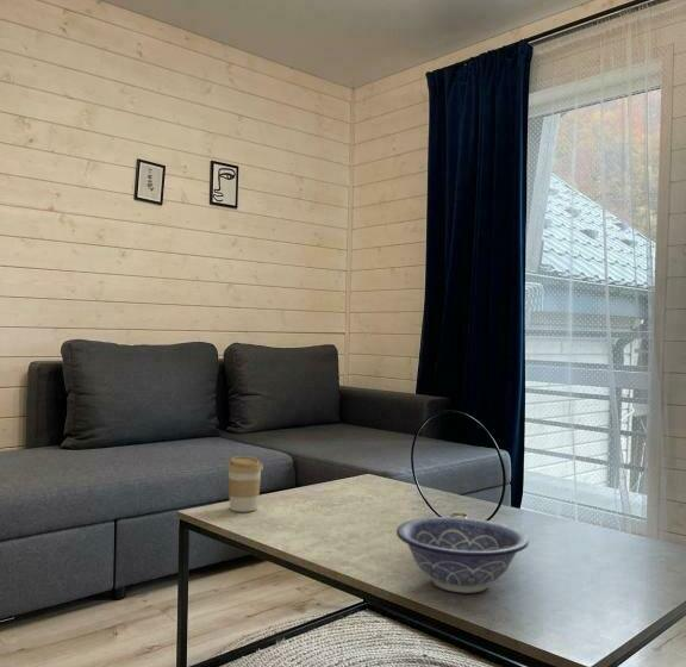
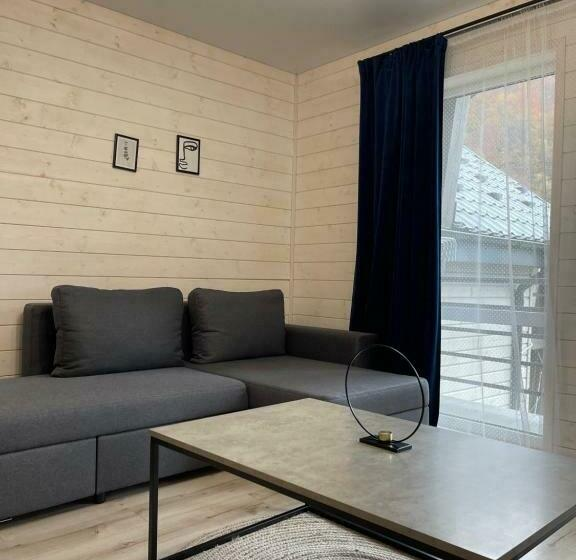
- coffee cup [225,455,264,513]
- decorative bowl [395,516,530,594]
